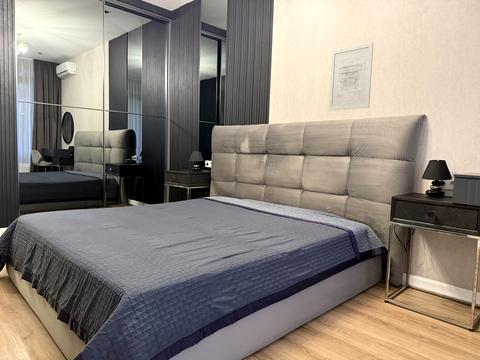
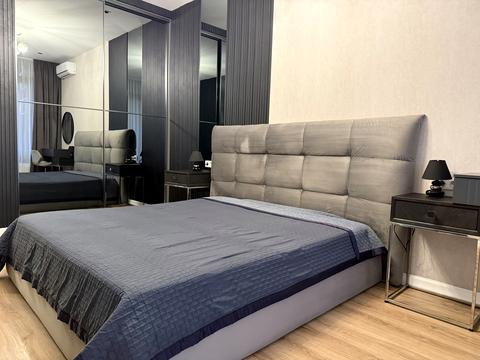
- wall art [328,41,374,112]
